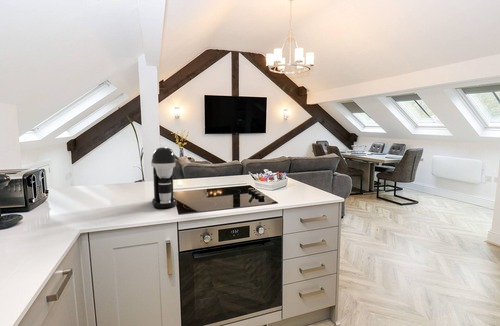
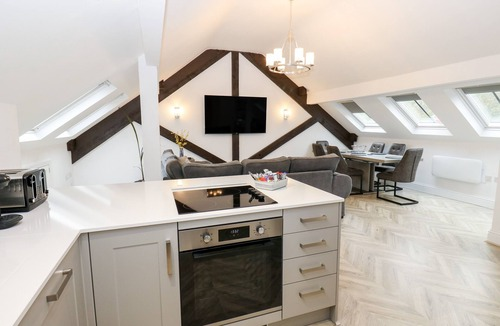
- coffee maker [150,146,178,209]
